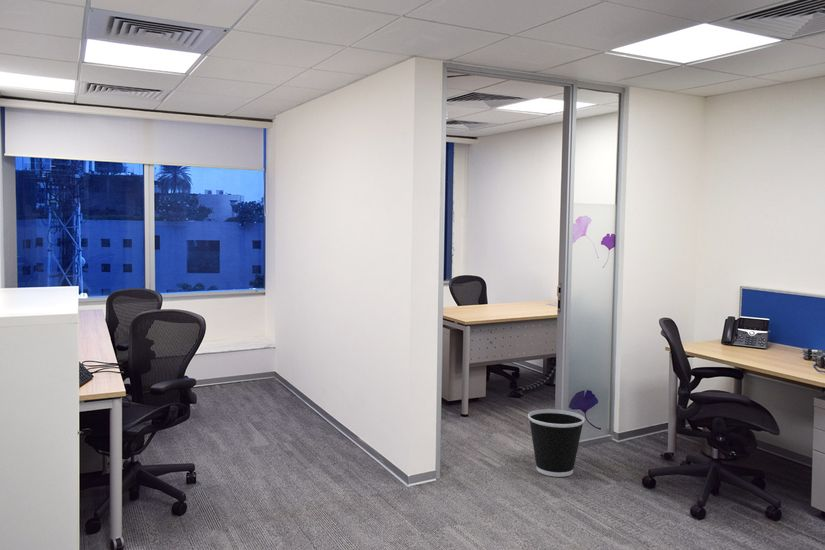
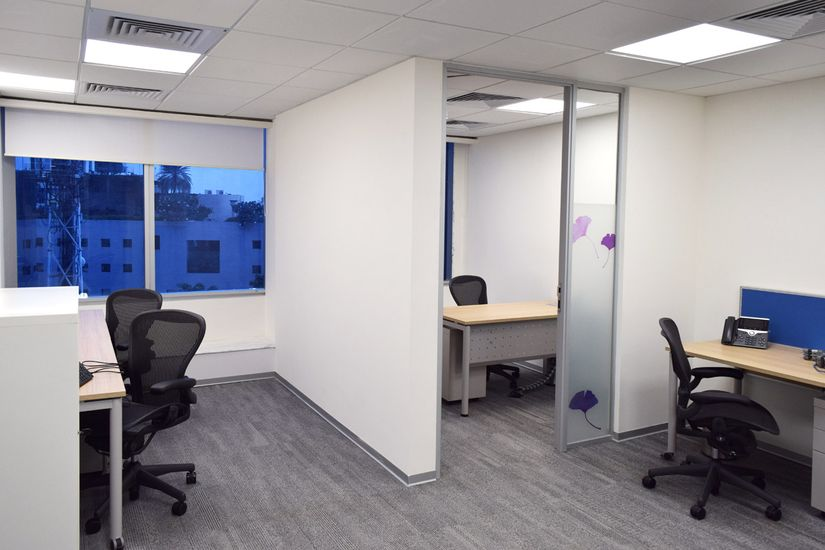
- wastebasket [527,408,586,478]
